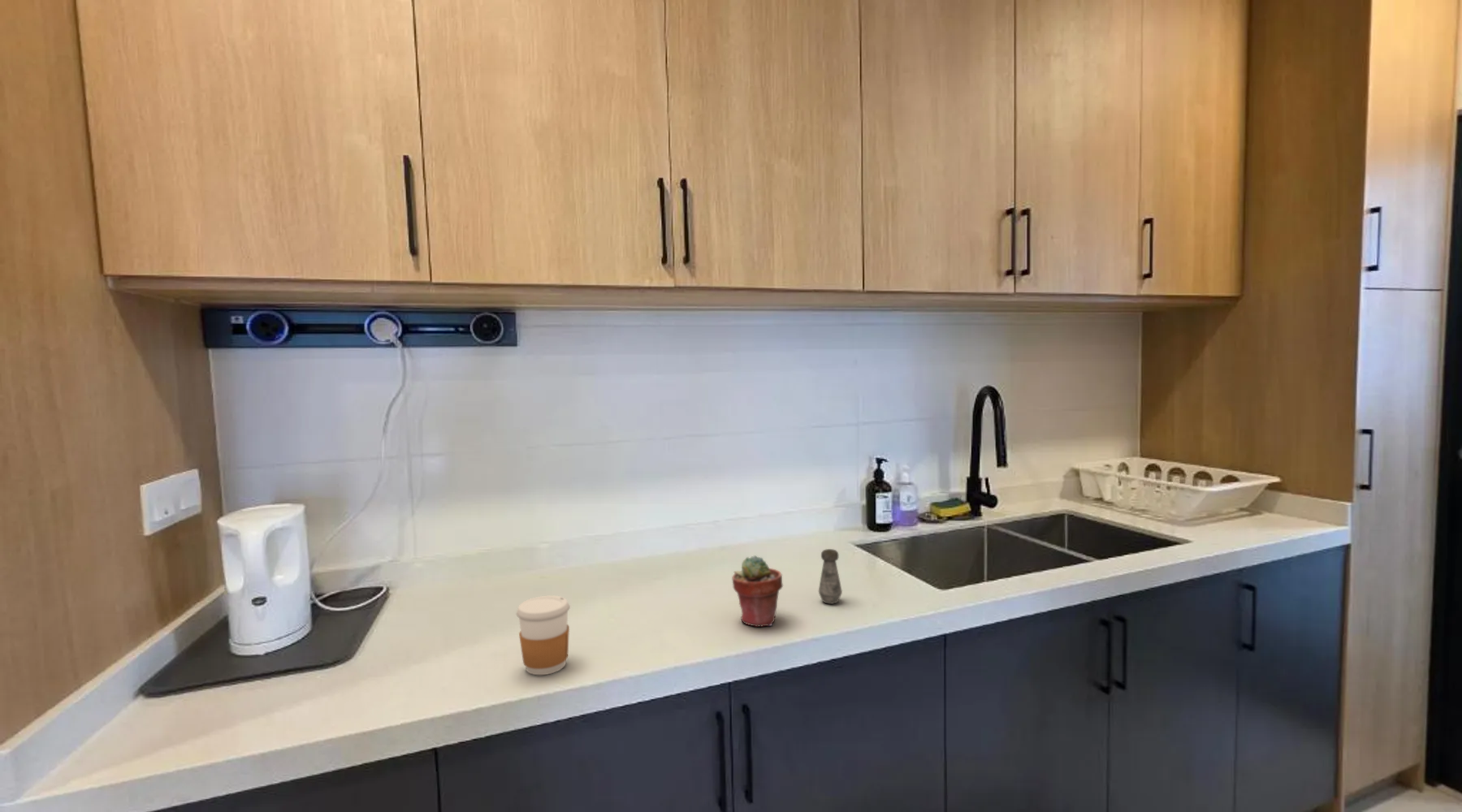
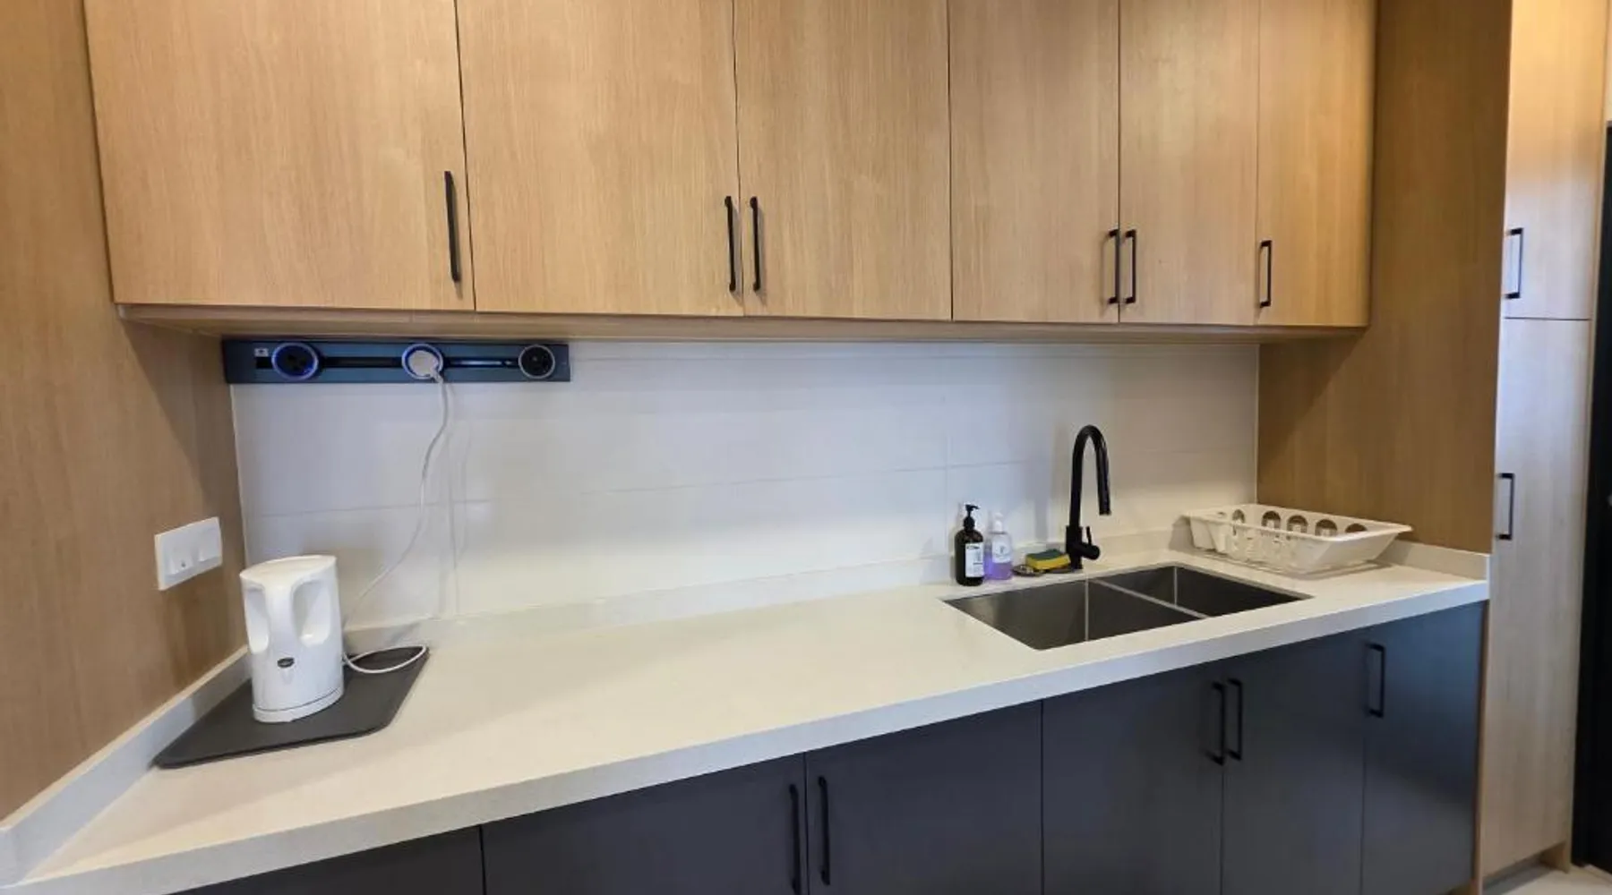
- potted succulent [732,555,784,628]
- coffee cup [516,595,571,676]
- salt shaker [818,548,843,605]
